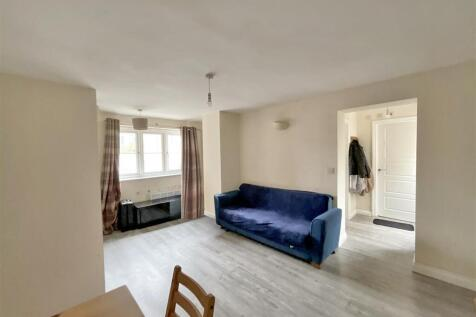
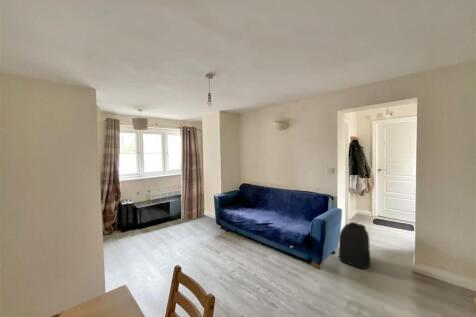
+ backpack [338,221,371,270]
